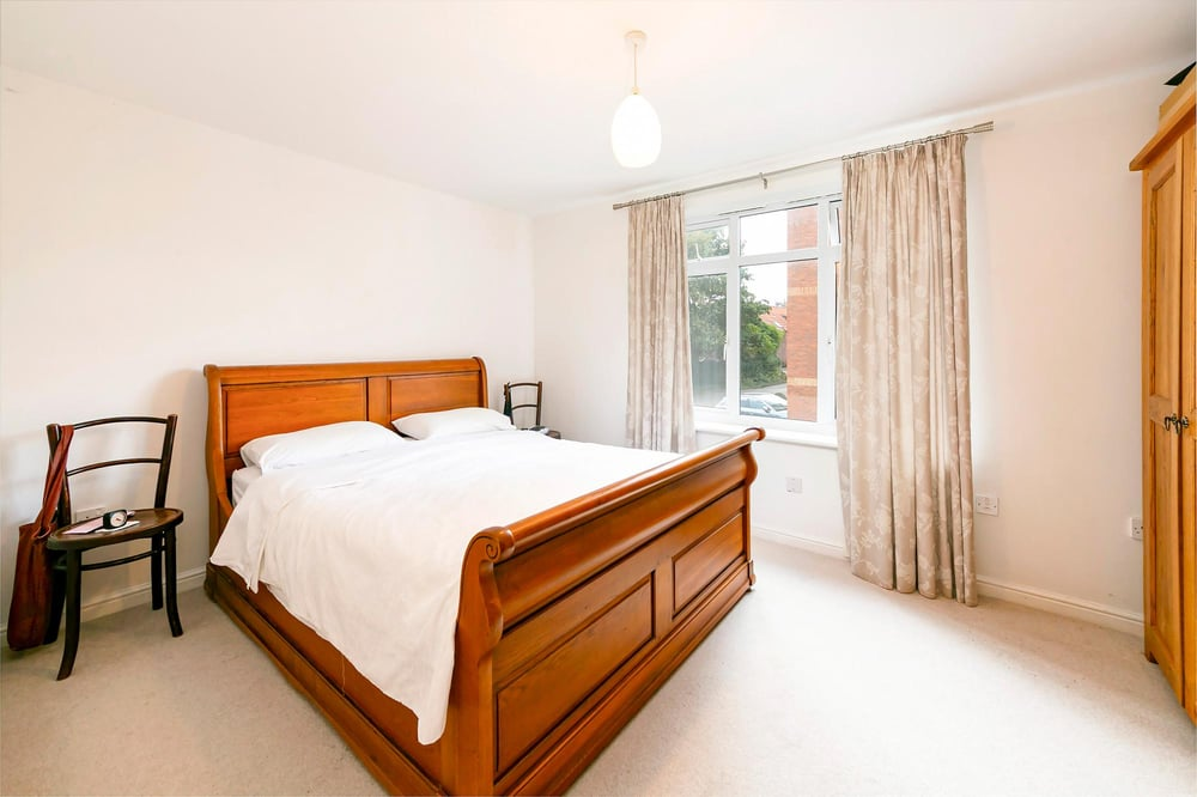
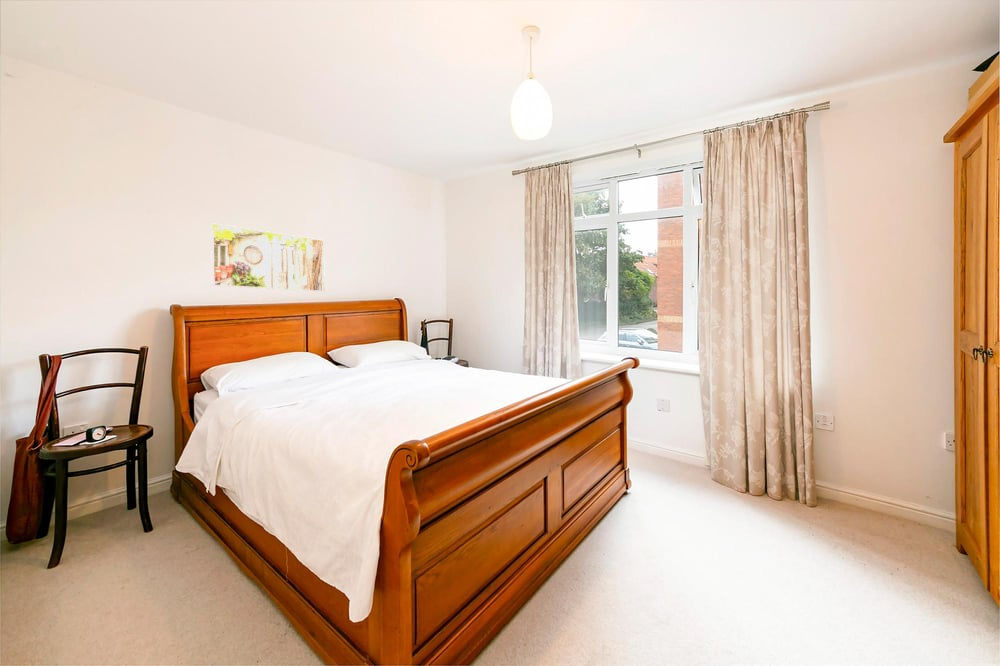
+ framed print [210,222,326,293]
